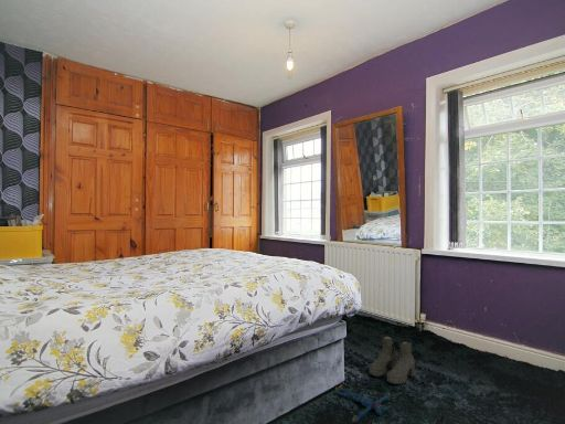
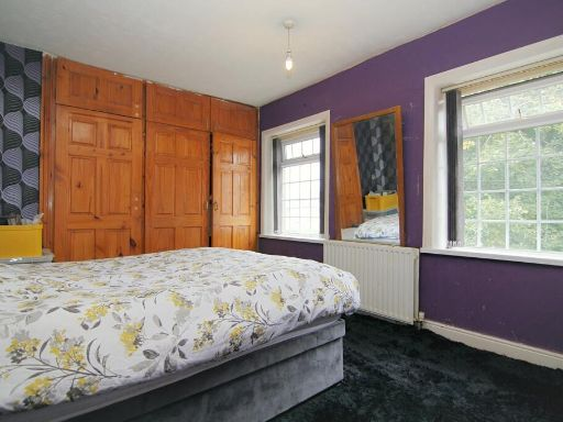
- boots [367,333,416,385]
- plush toy [334,383,392,423]
